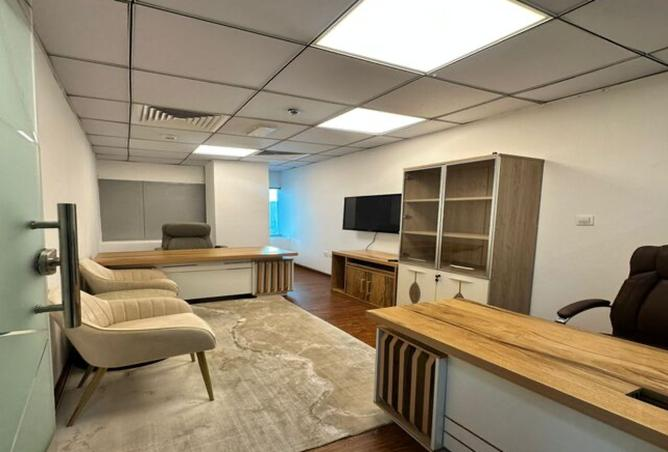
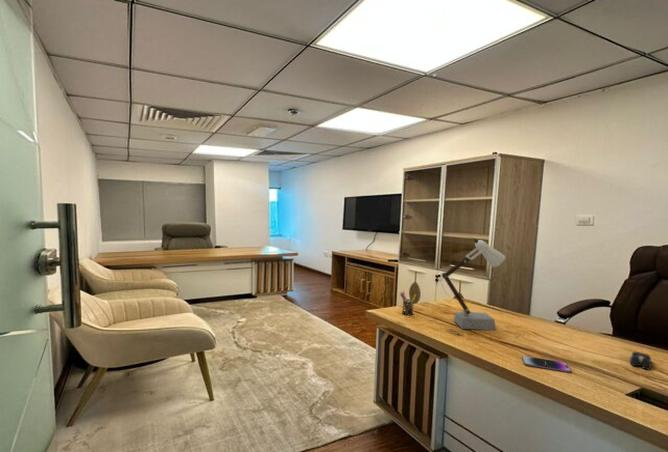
+ desk lamp [441,236,506,337]
+ pen holder [399,291,417,316]
+ smartphone [521,355,573,373]
+ computer mouse [629,351,652,371]
